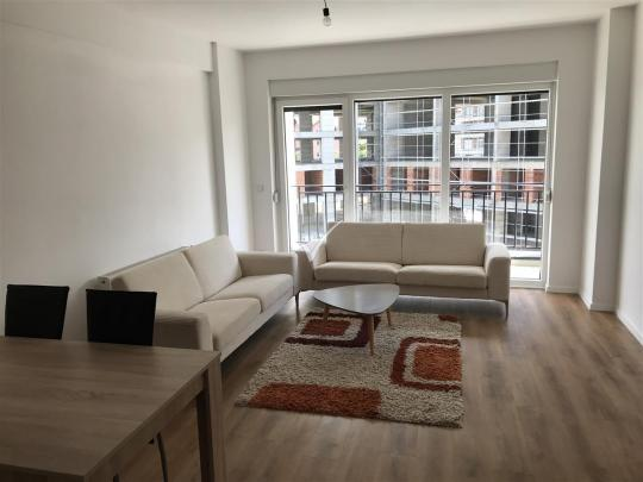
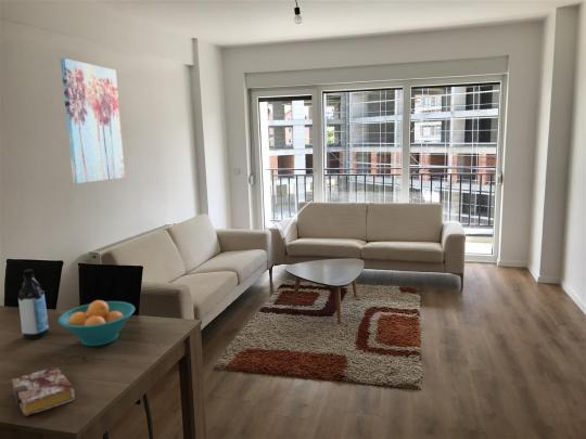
+ fruit bowl [58,299,136,347]
+ water bottle [17,268,50,340]
+ wall art [60,57,126,184]
+ book [11,365,76,417]
